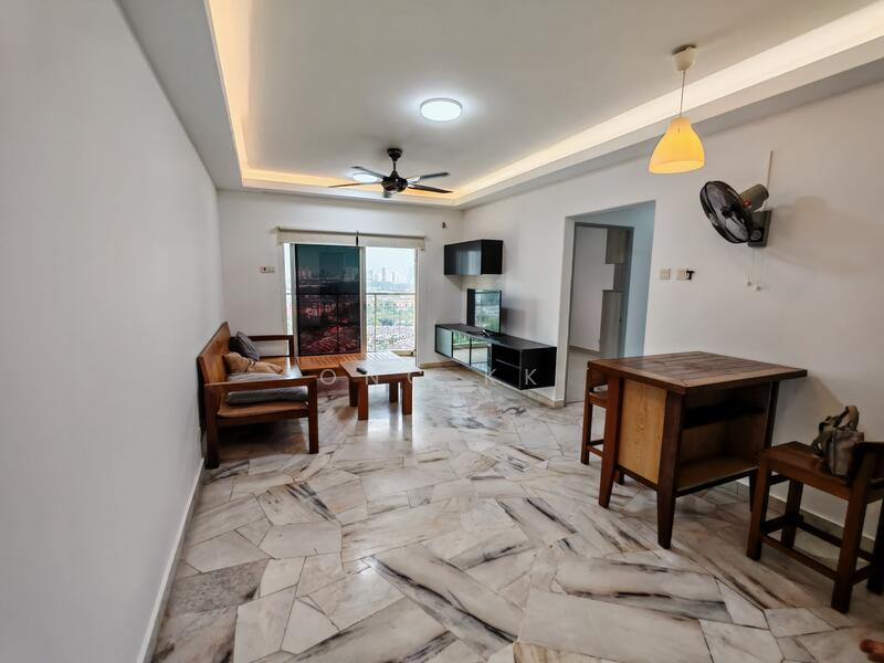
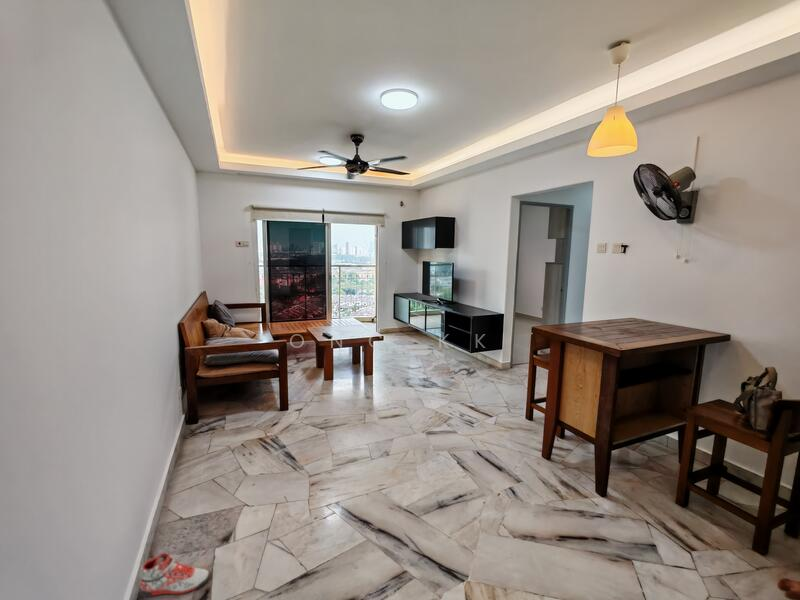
+ sneaker [139,552,211,598]
